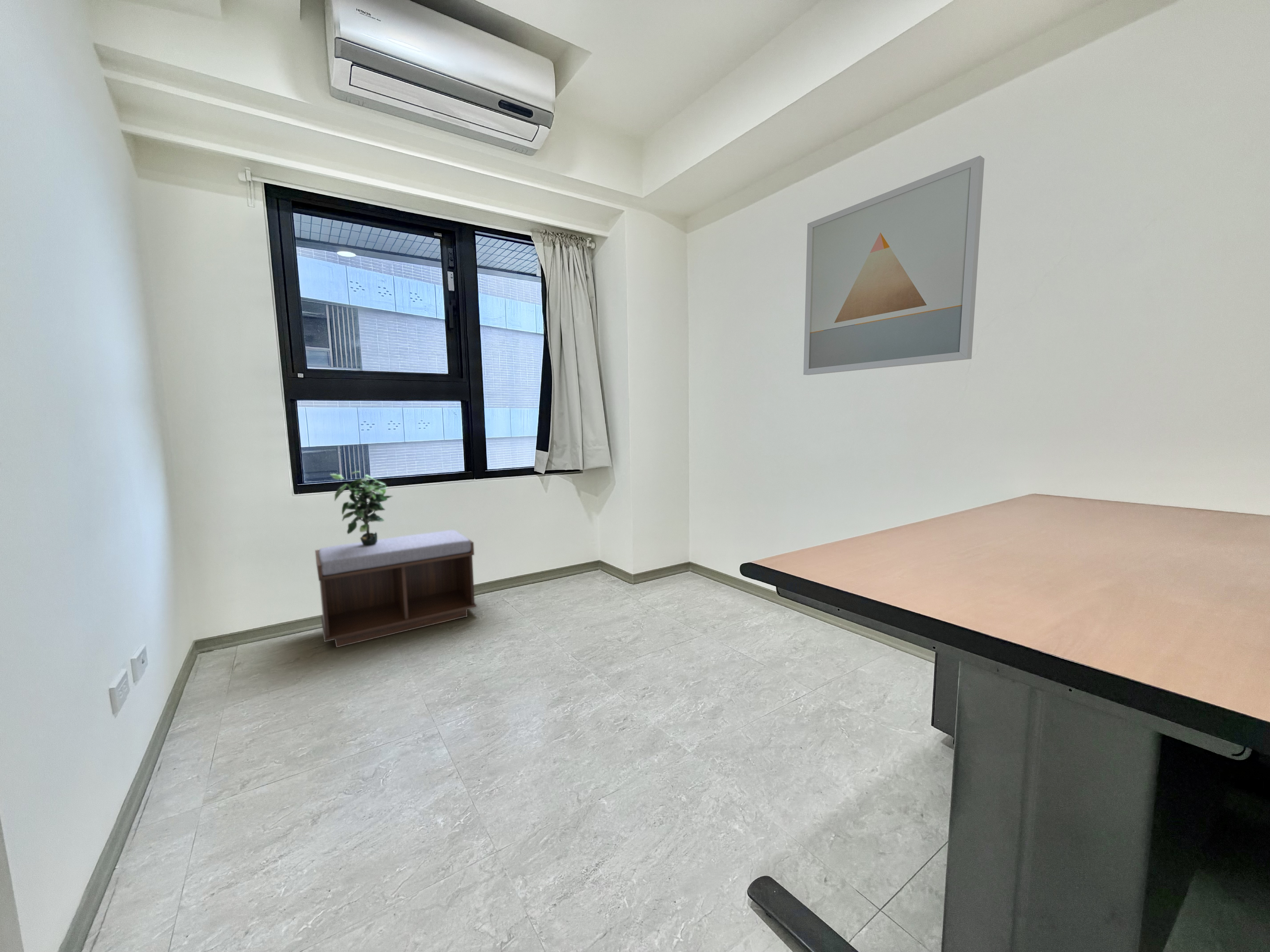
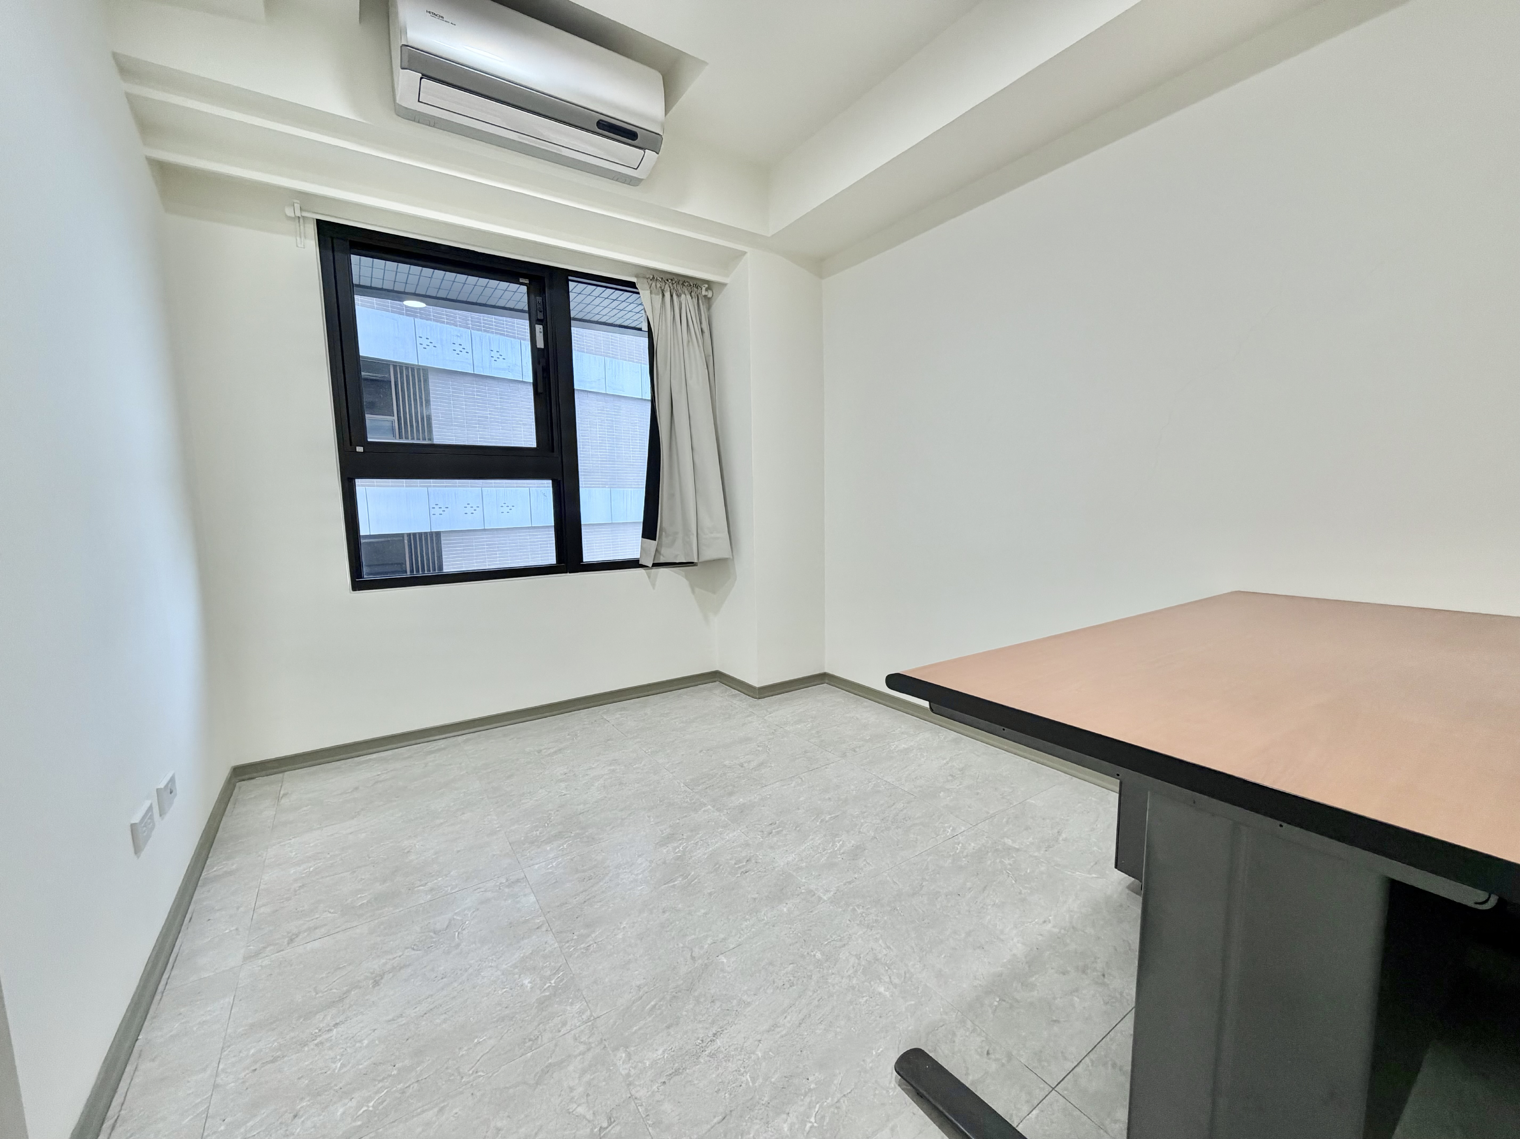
- potted plant [329,471,393,546]
- bench [315,530,477,648]
- wall art [803,155,985,375]
